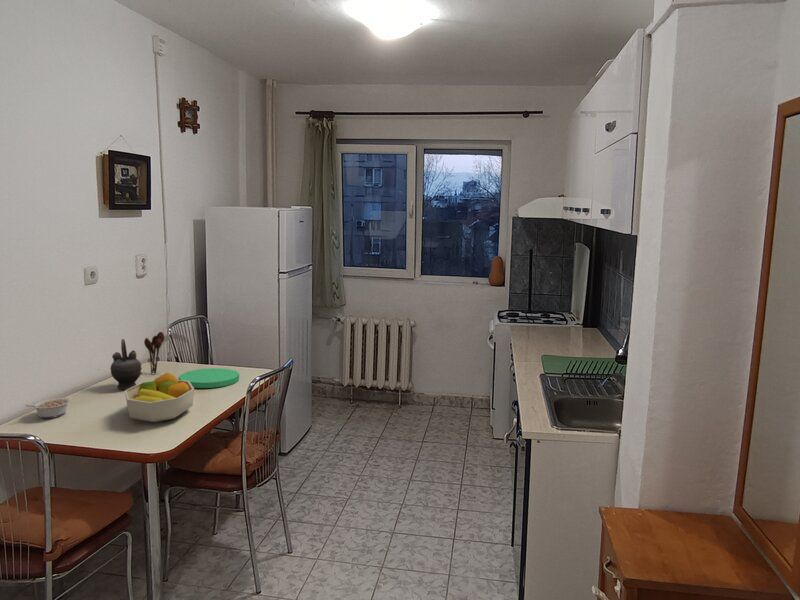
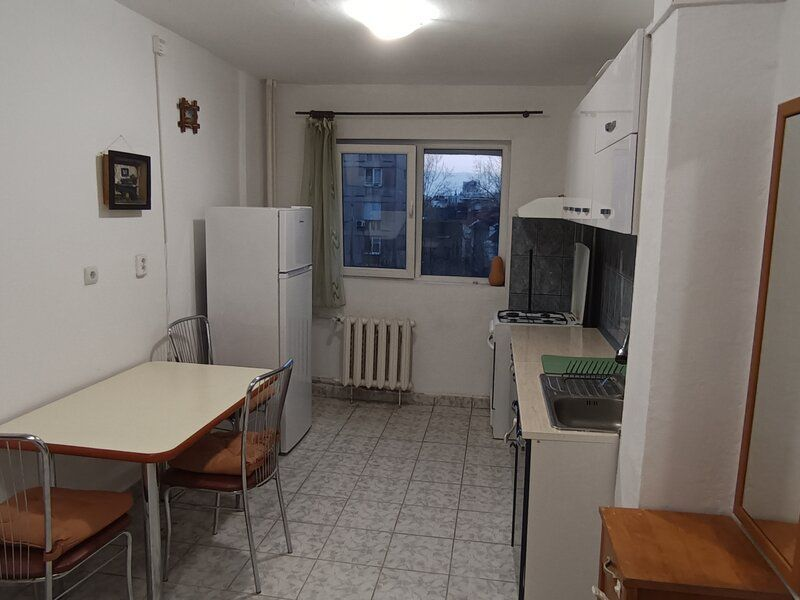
- plate [178,367,240,389]
- fruit bowl [124,371,195,423]
- teapot [109,338,143,390]
- utensil holder [143,331,165,375]
- legume [24,397,71,419]
